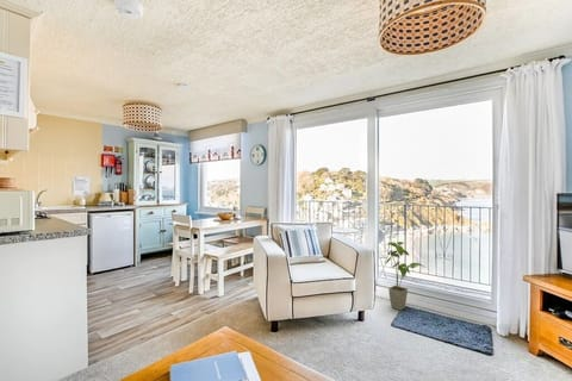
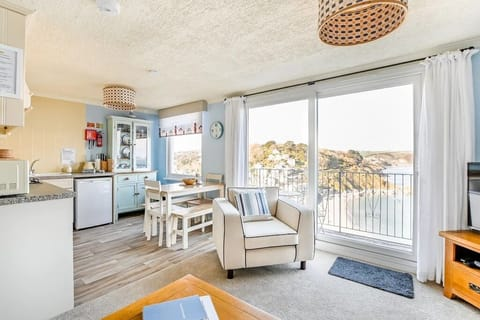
- house plant [385,241,425,312]
